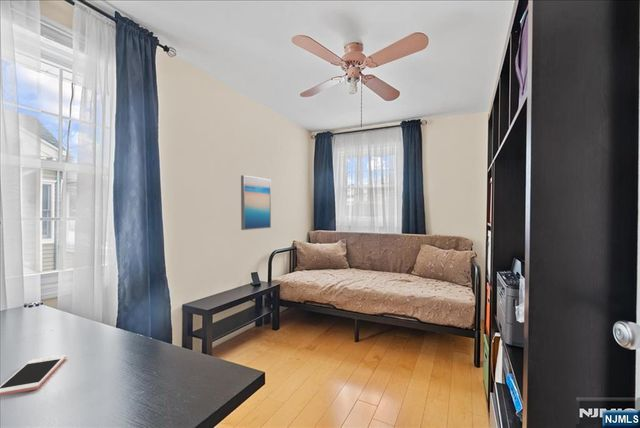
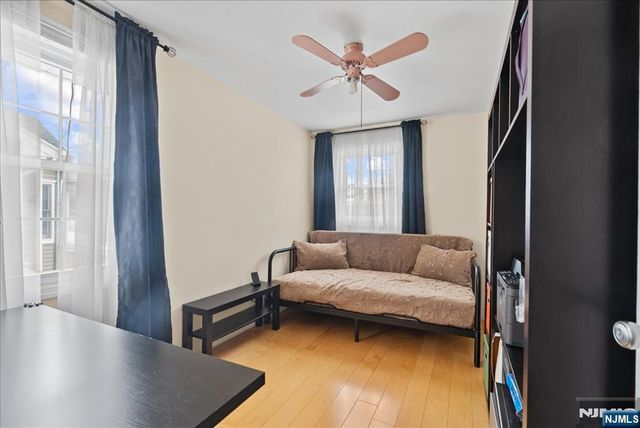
- wall art [240,174,272,231]
- cell phone [0,354,67,397]
